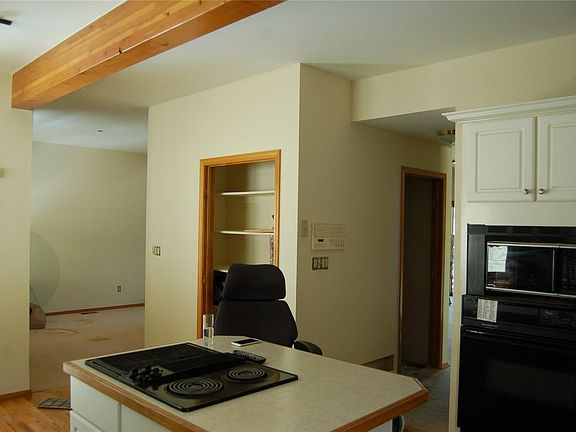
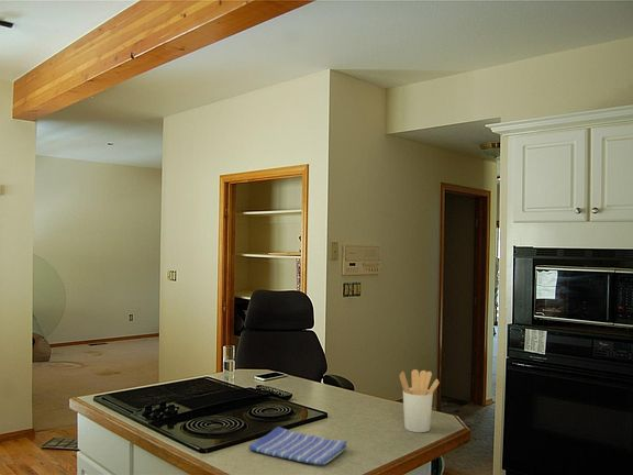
+ dish towel [247,426,348,466]
+ utensil holder [399,368,441,433]
